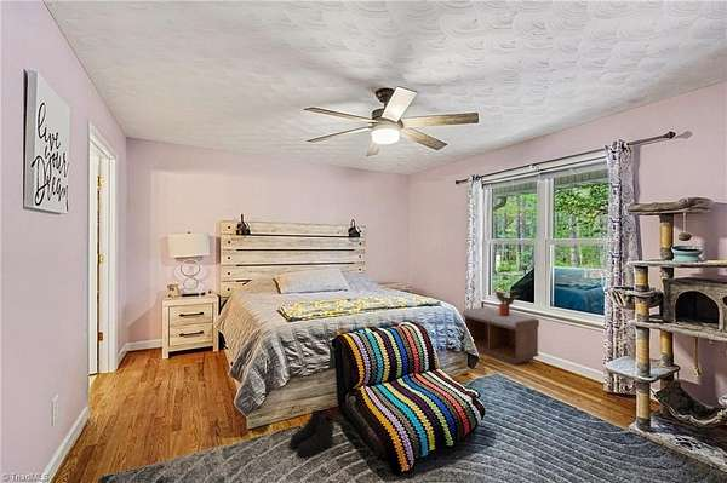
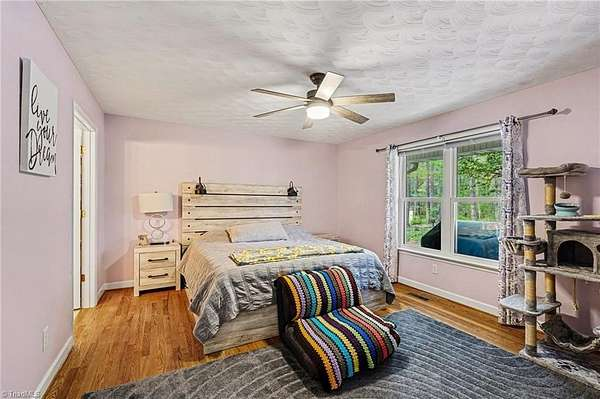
- potted plant [494,282,522,316]
- bench [462,306,540,366]
- boots [288,408,336,458]
